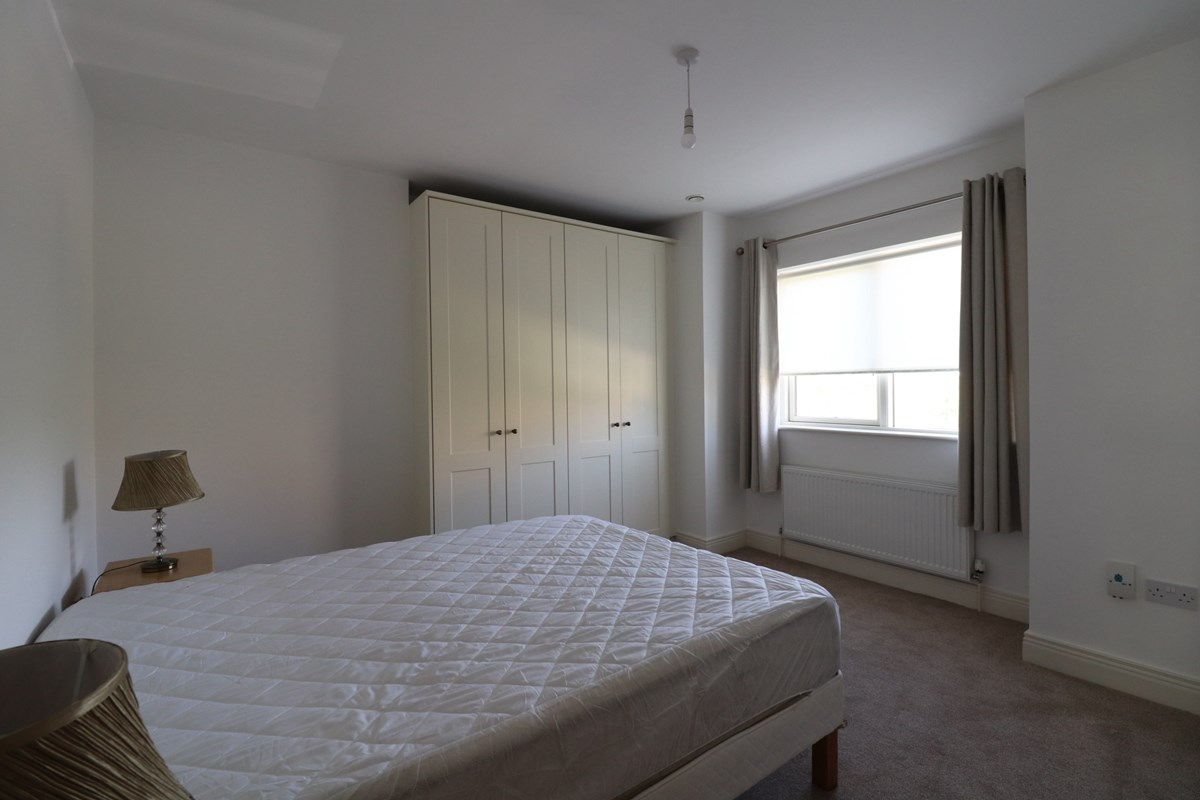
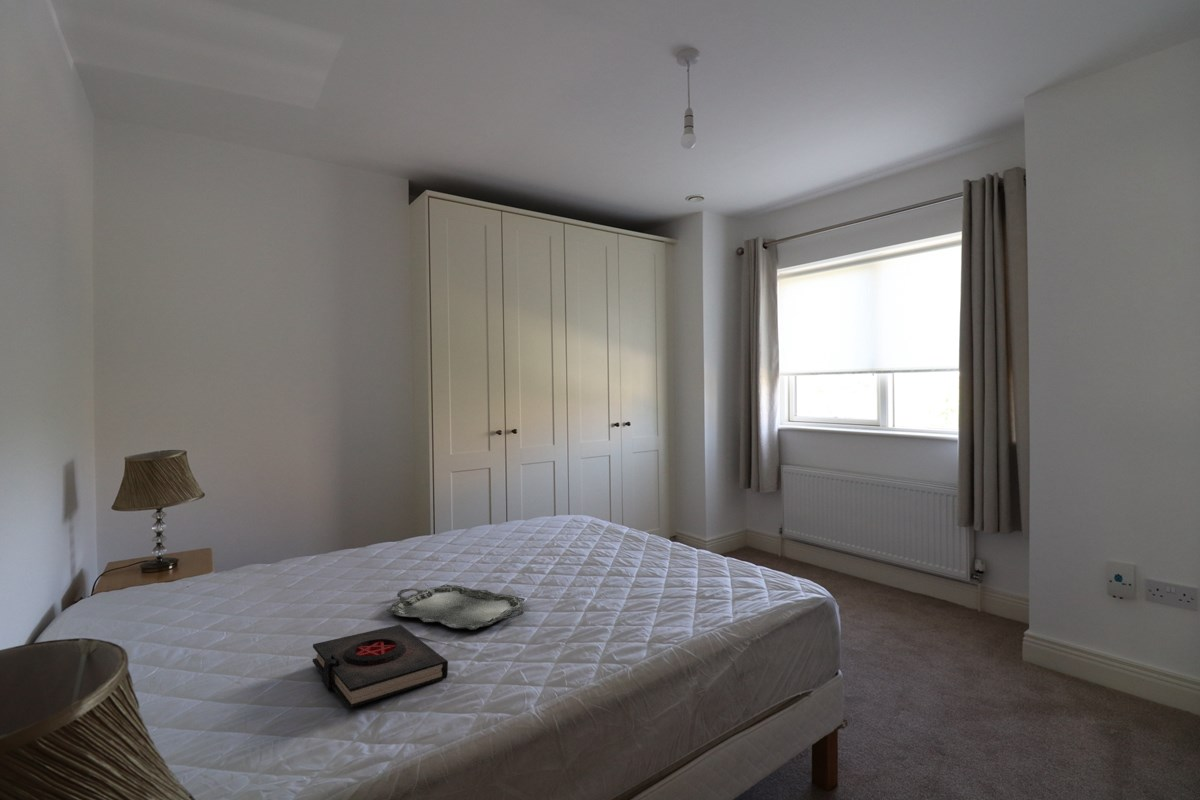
+ serving tray [386,584,526,631]
+ book [312,624,449,709]
